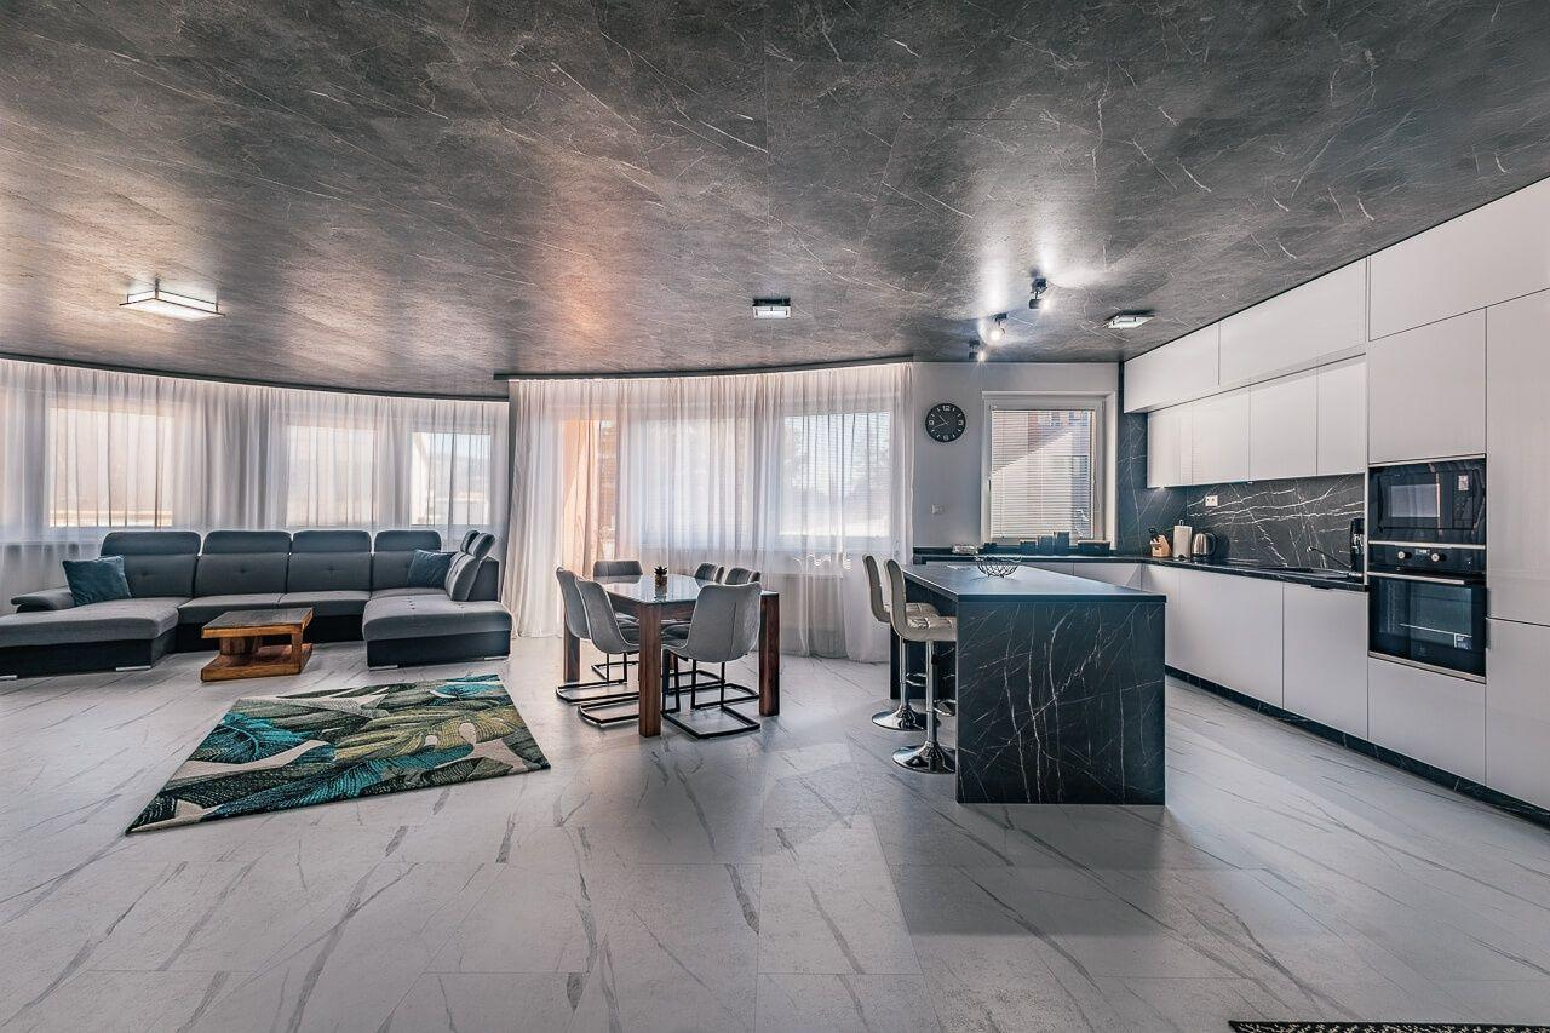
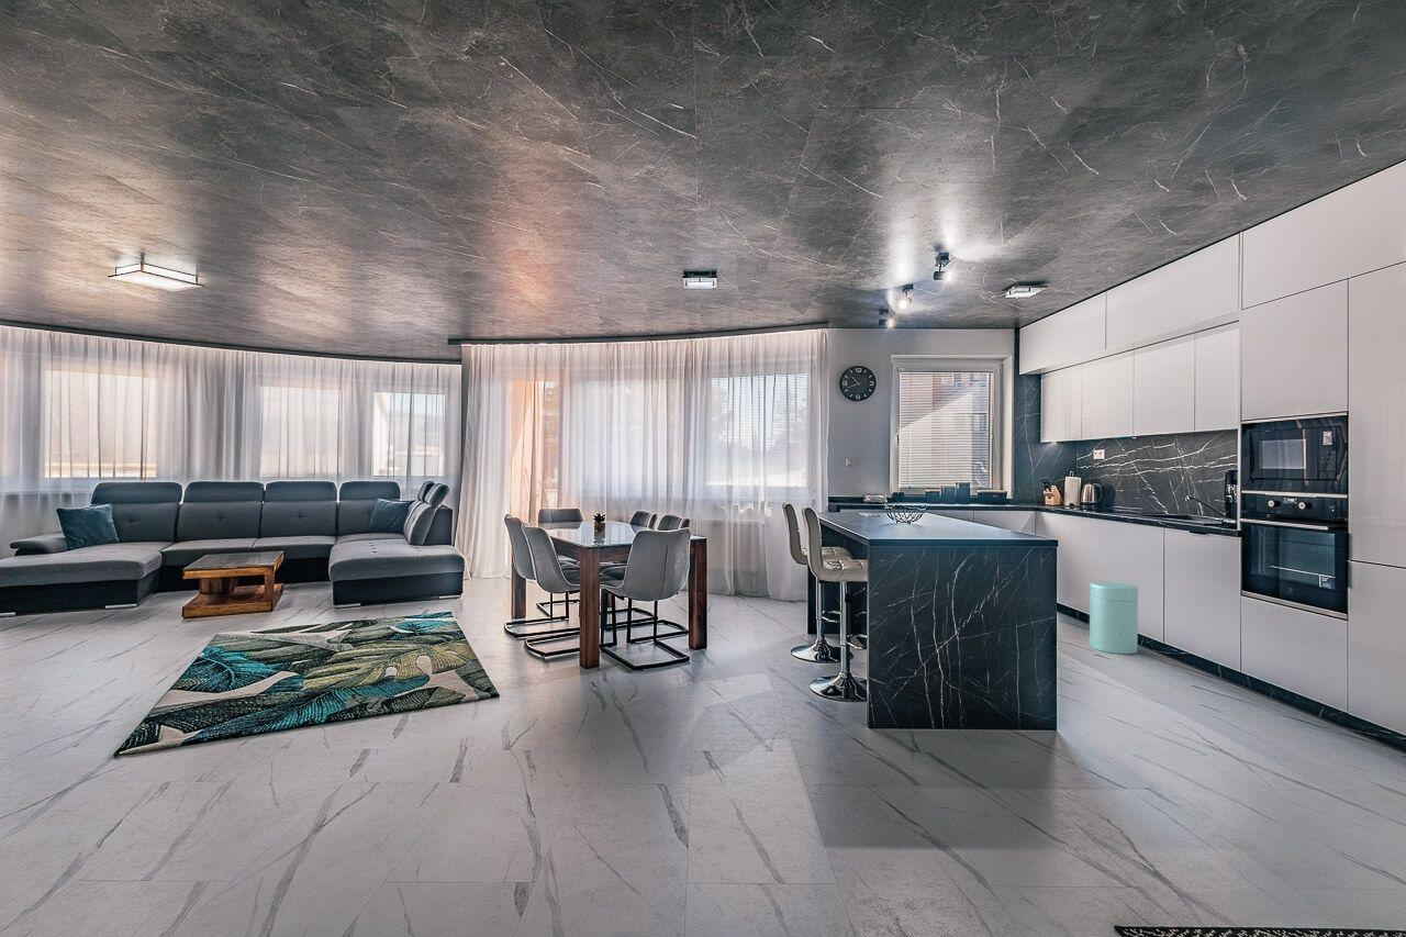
+ trash can [1089,581,1139,655]
